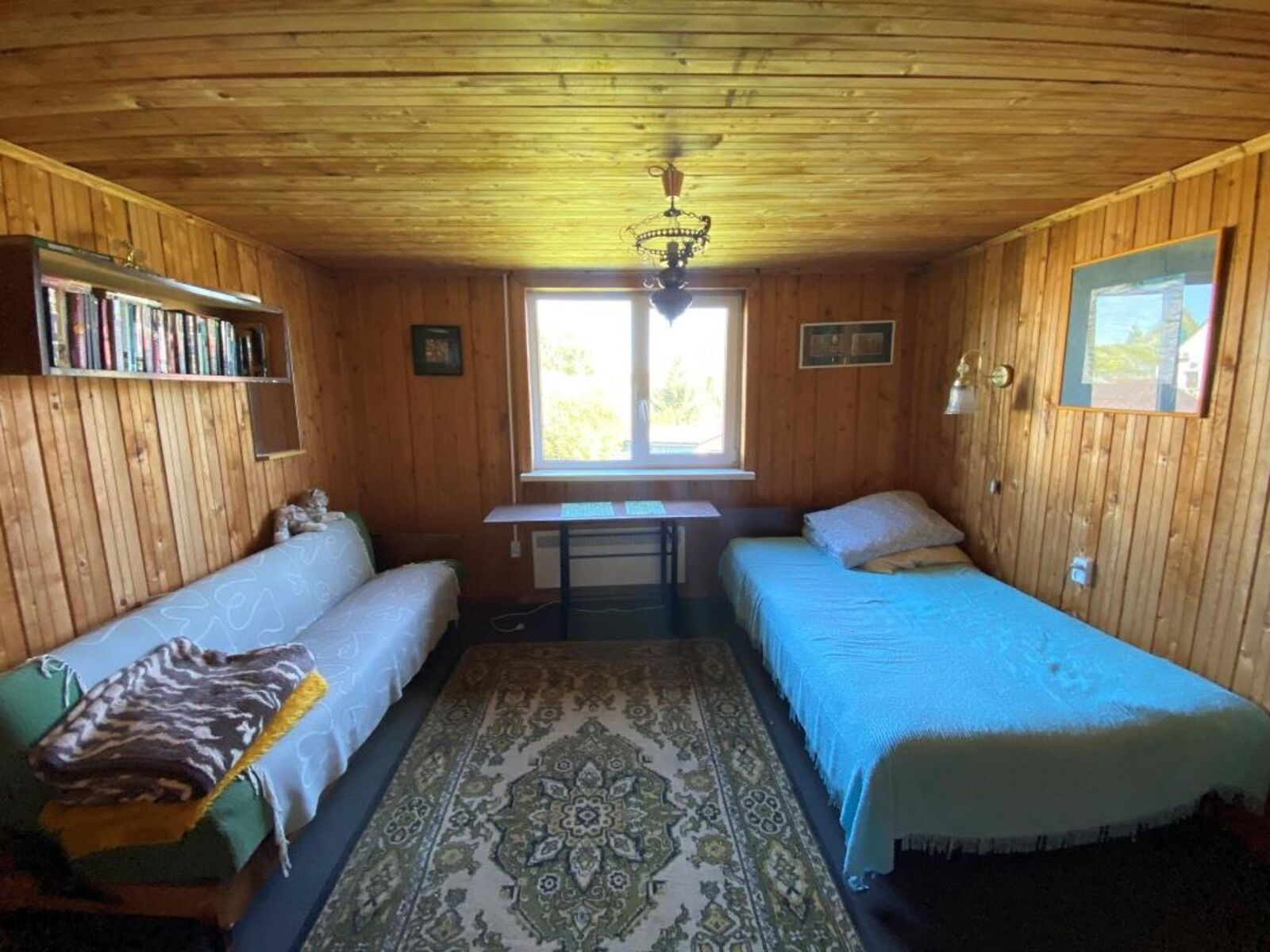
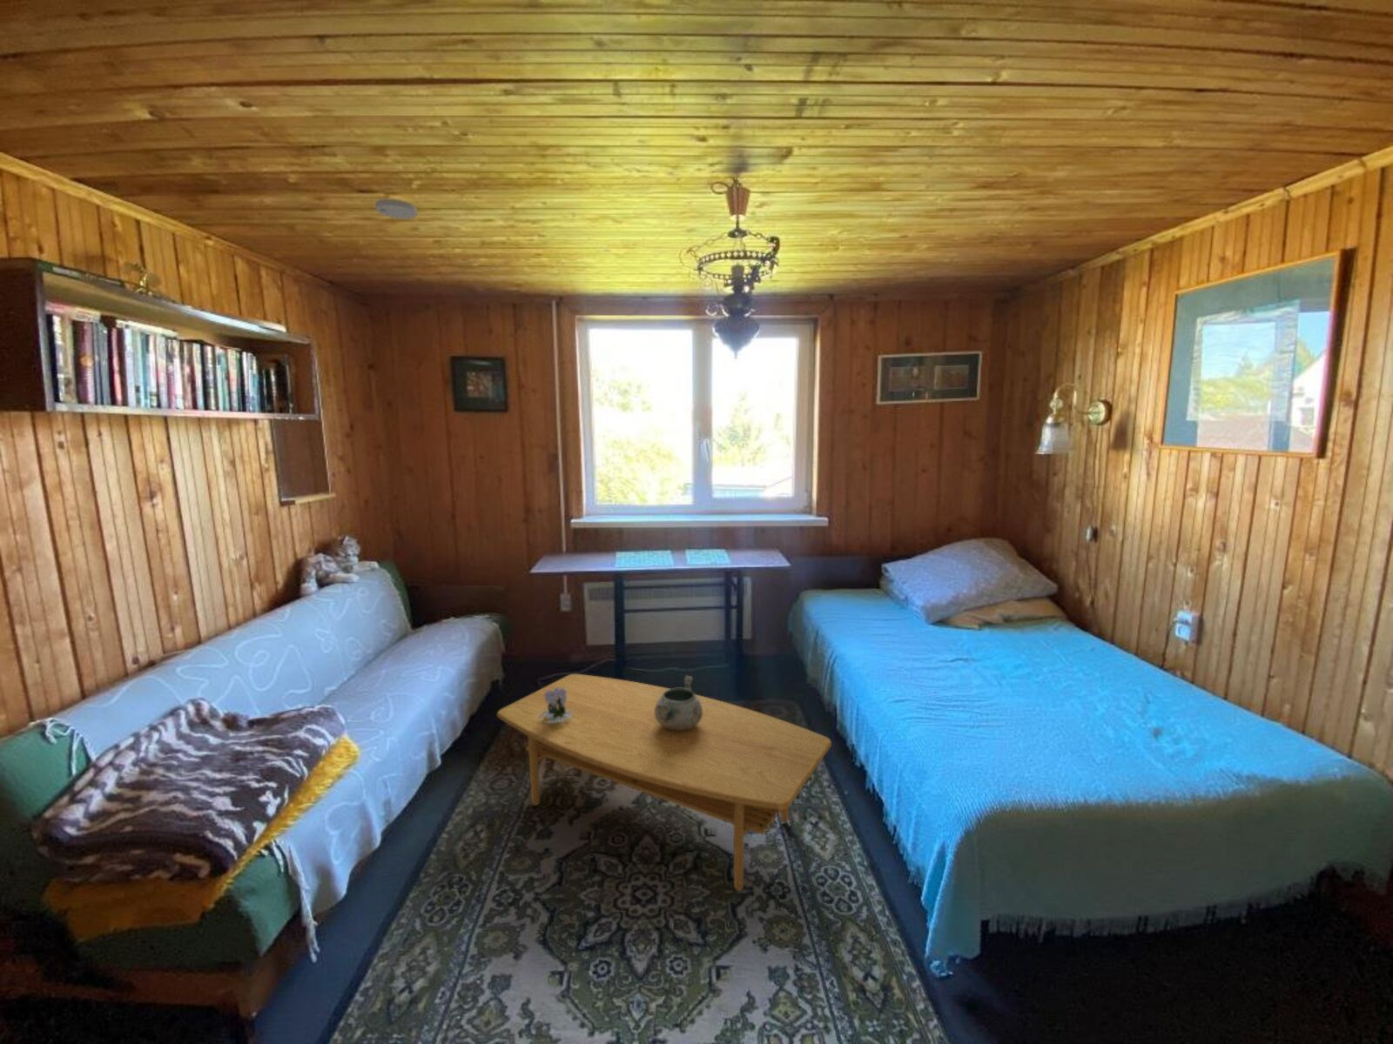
+ coffee table [496,673,833,892]
+ flowering plant [539,688,574,724]
+ smoke detector [374,198,418,220]
+ decorative bowl [655,674,703,730]
